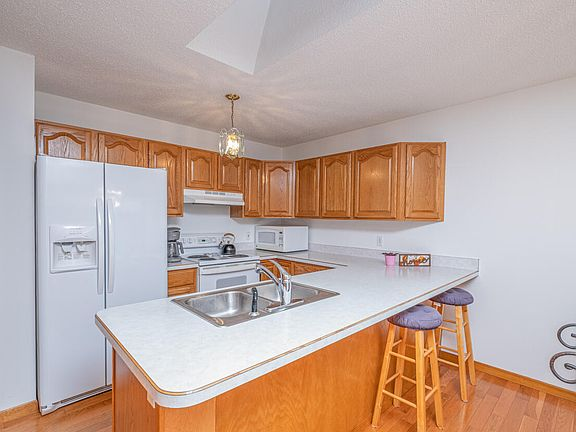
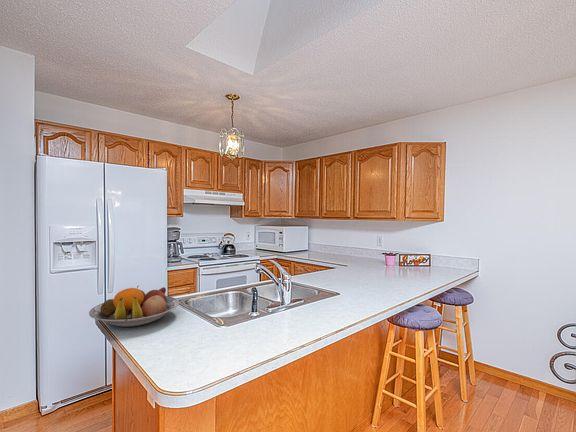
+ fruit bowl [88,286,180,328]
